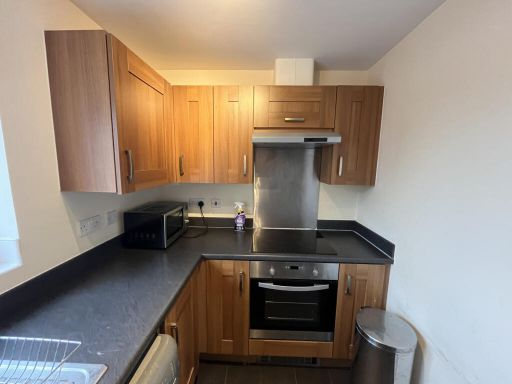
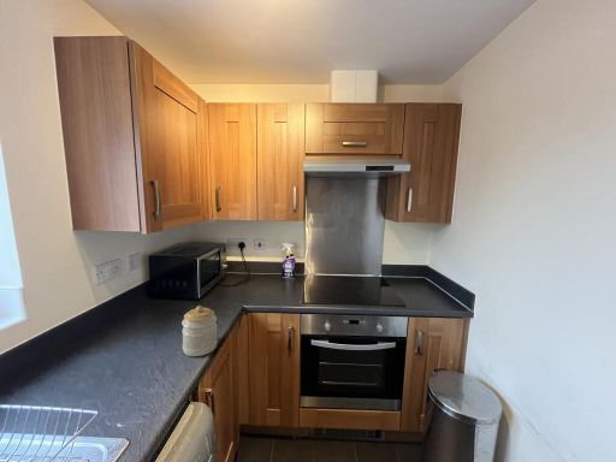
+ jar [180,304,218,357]
